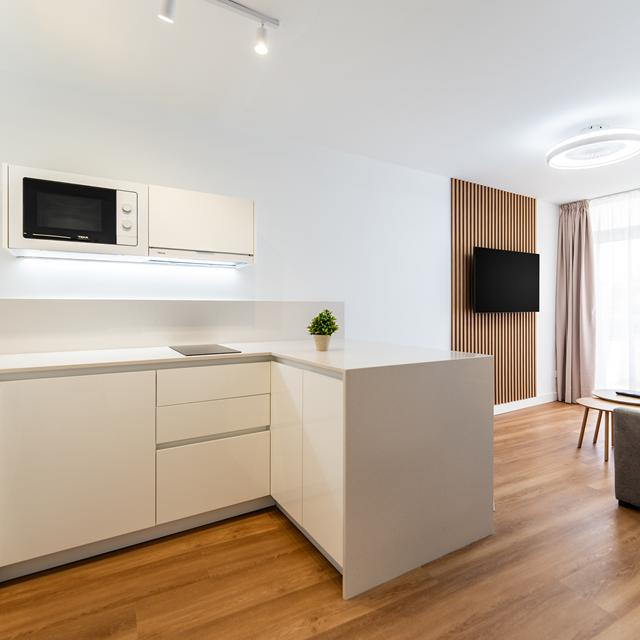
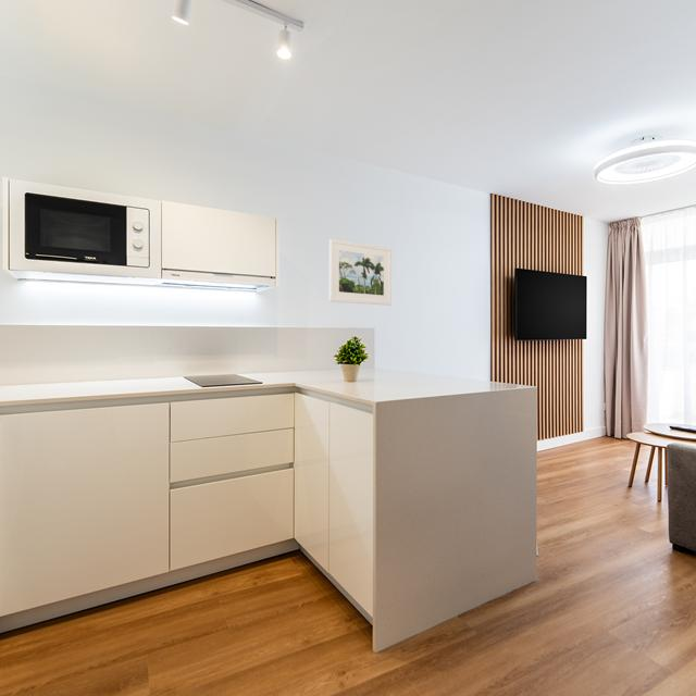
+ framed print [328,238,393,307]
